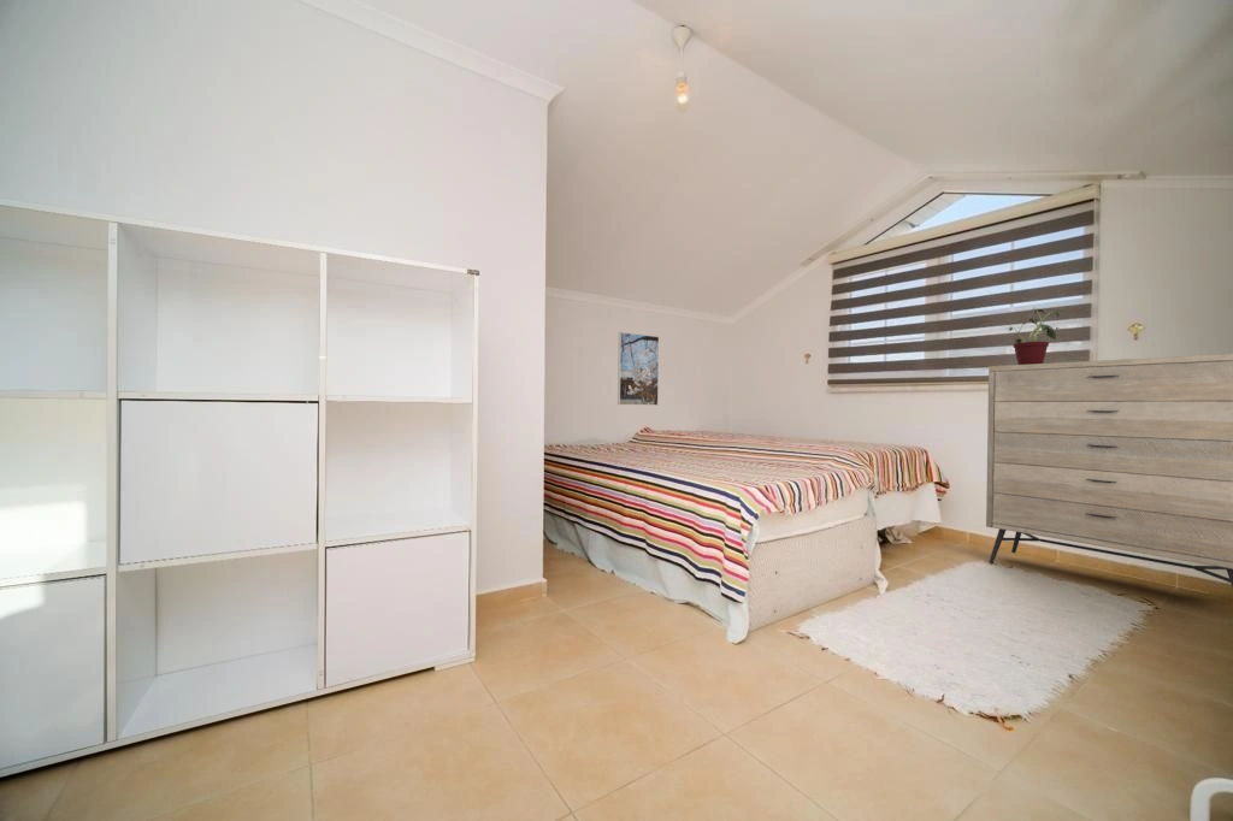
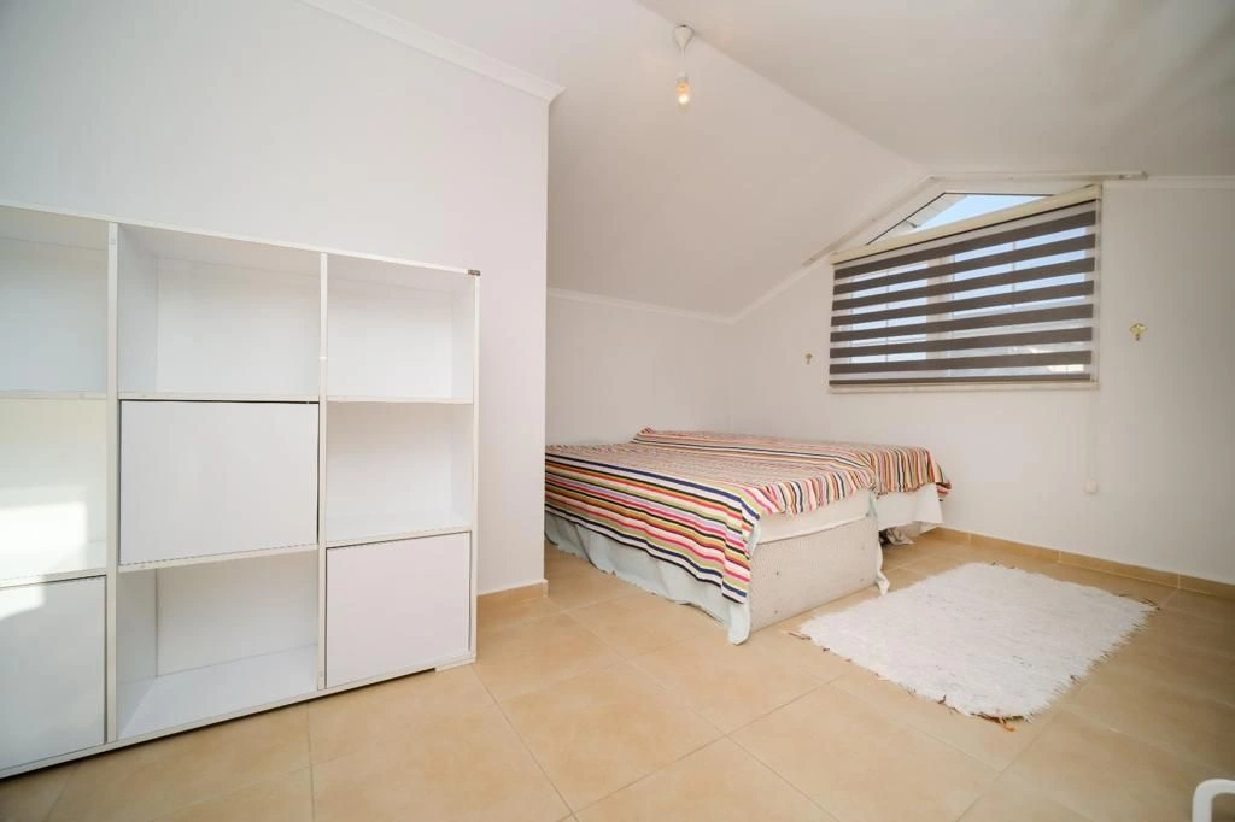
- dresser [985,353,1233,589]
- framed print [616,331,660,407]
- potted plant [1007,307,1064,365]
